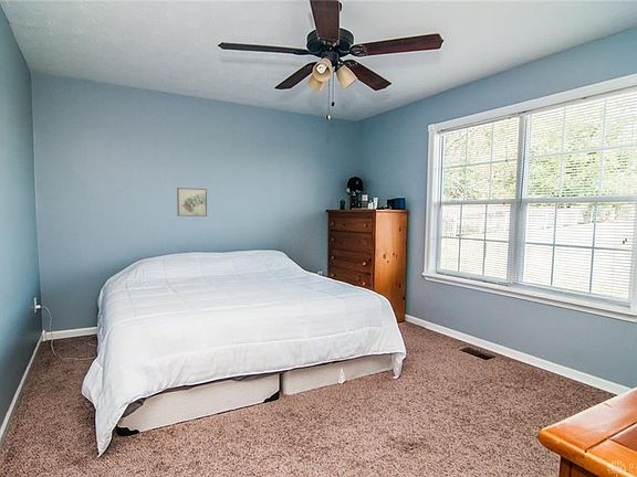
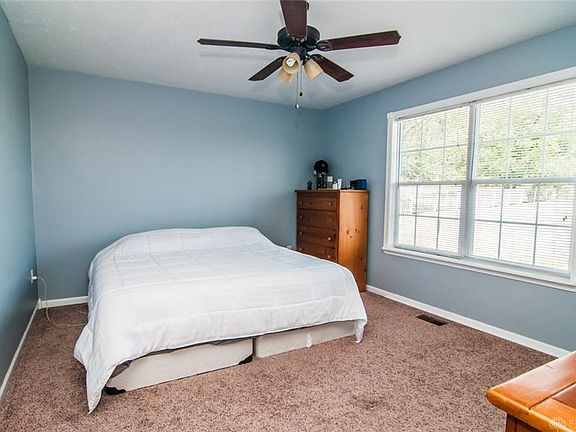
- wall art [176,187,208,218]
